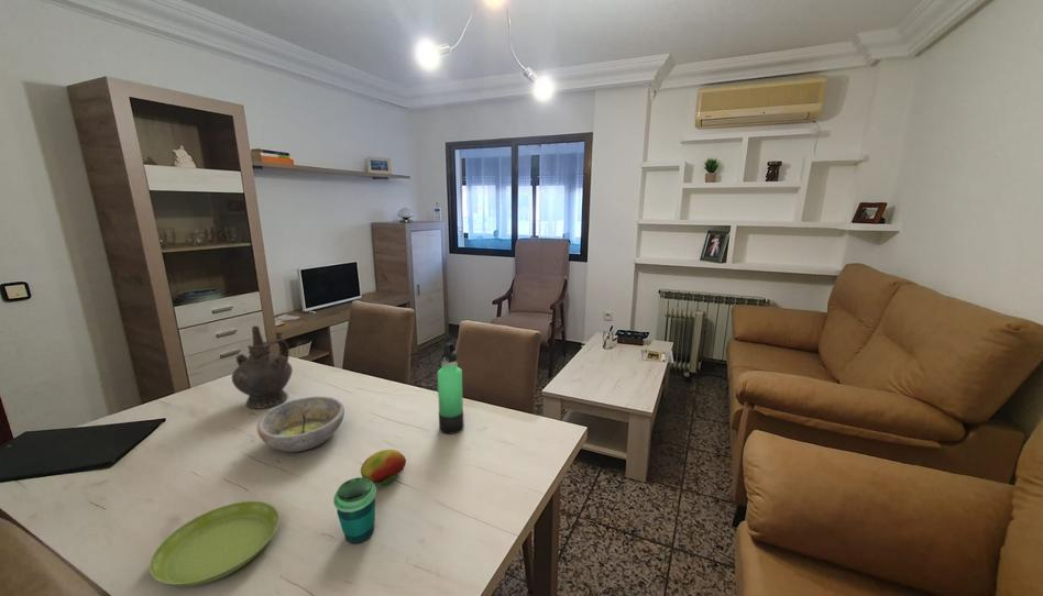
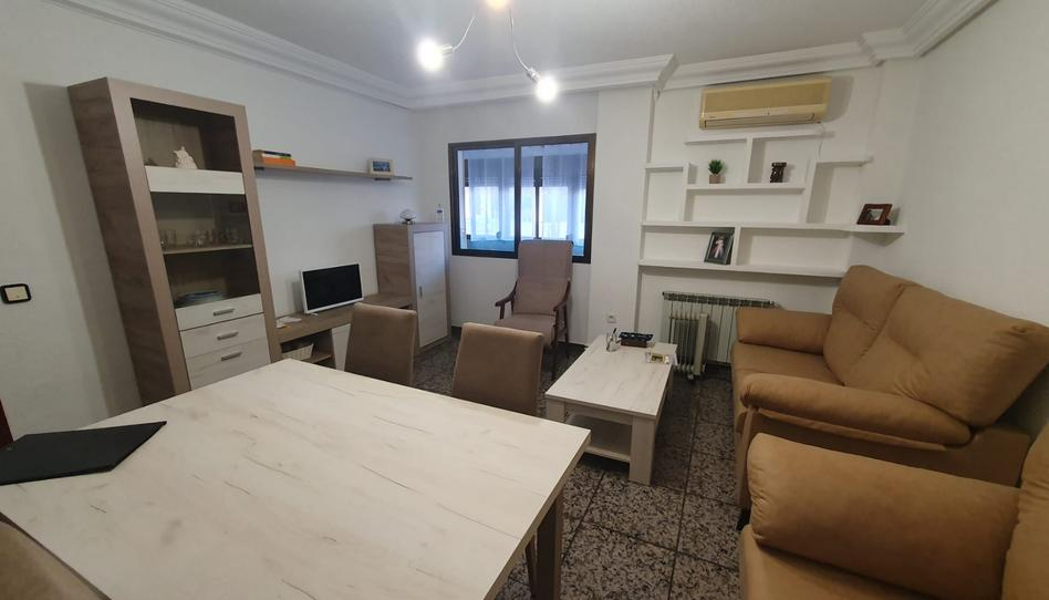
- ceremonial vessel [231,325,294,410]
- saucer [149,500,281,587]
- bowl [256,396,345,453]
- thermos bottle [437,342,465,435]
- cup [332,476,377,544]
- fruit [360,449,407,487]
